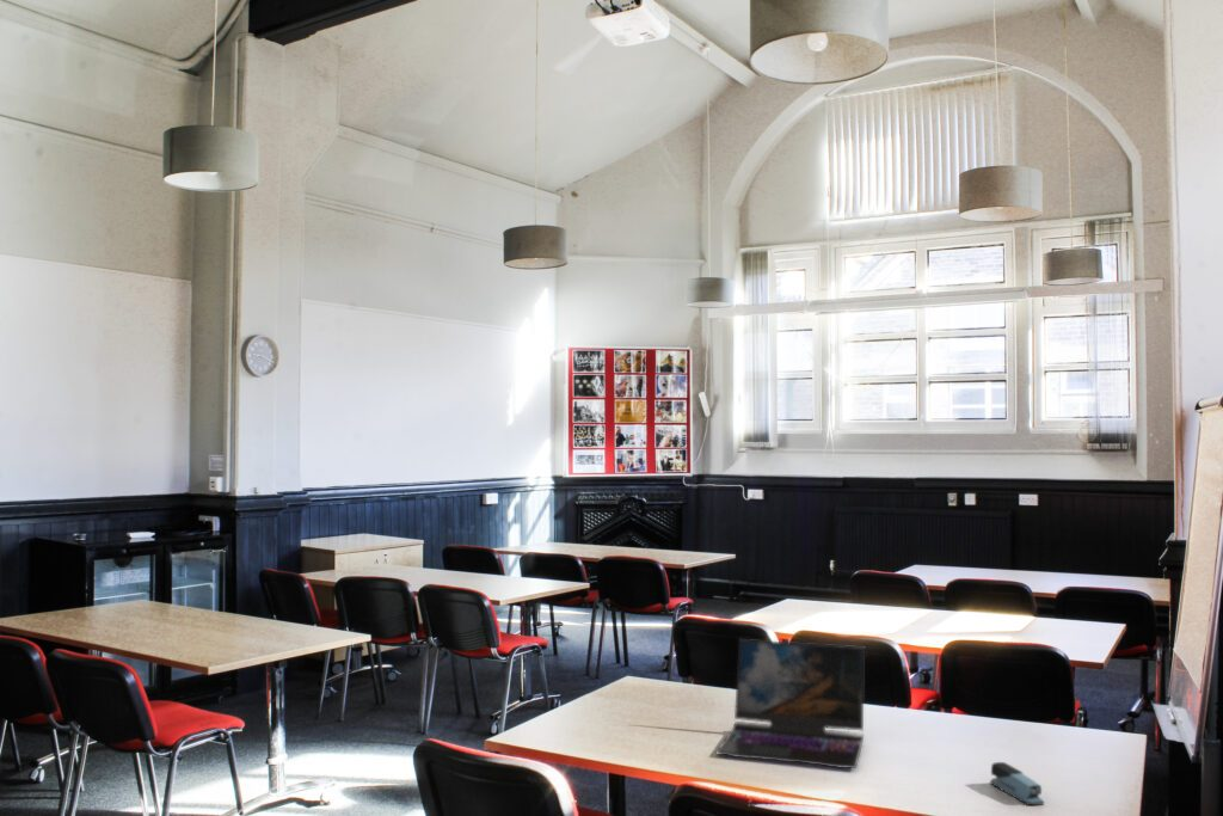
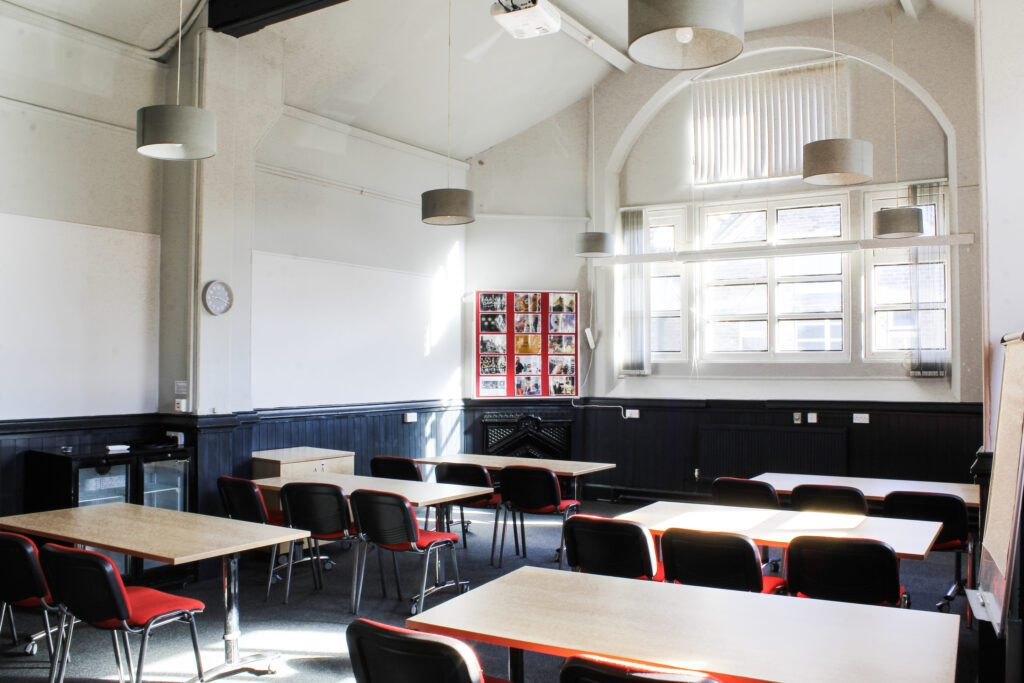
- laptop [715,638,866,769]
- stapler [989,761,1045,806]
